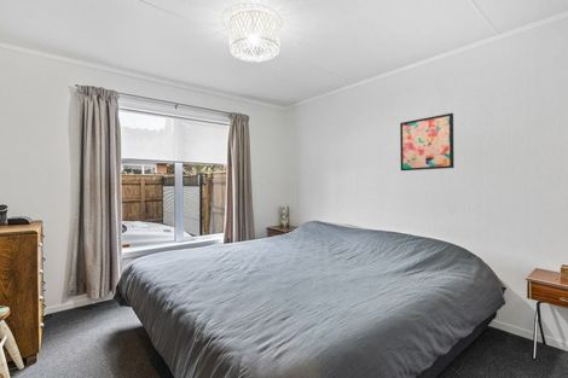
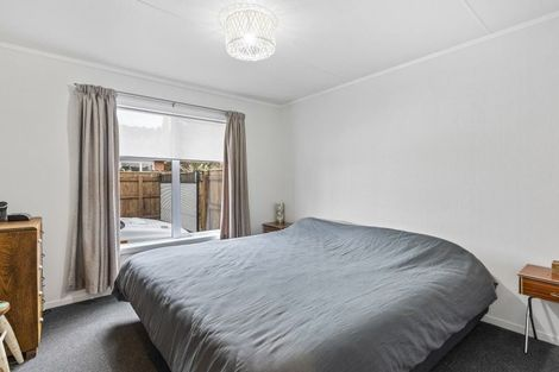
- wall art [399,112,454,171]
